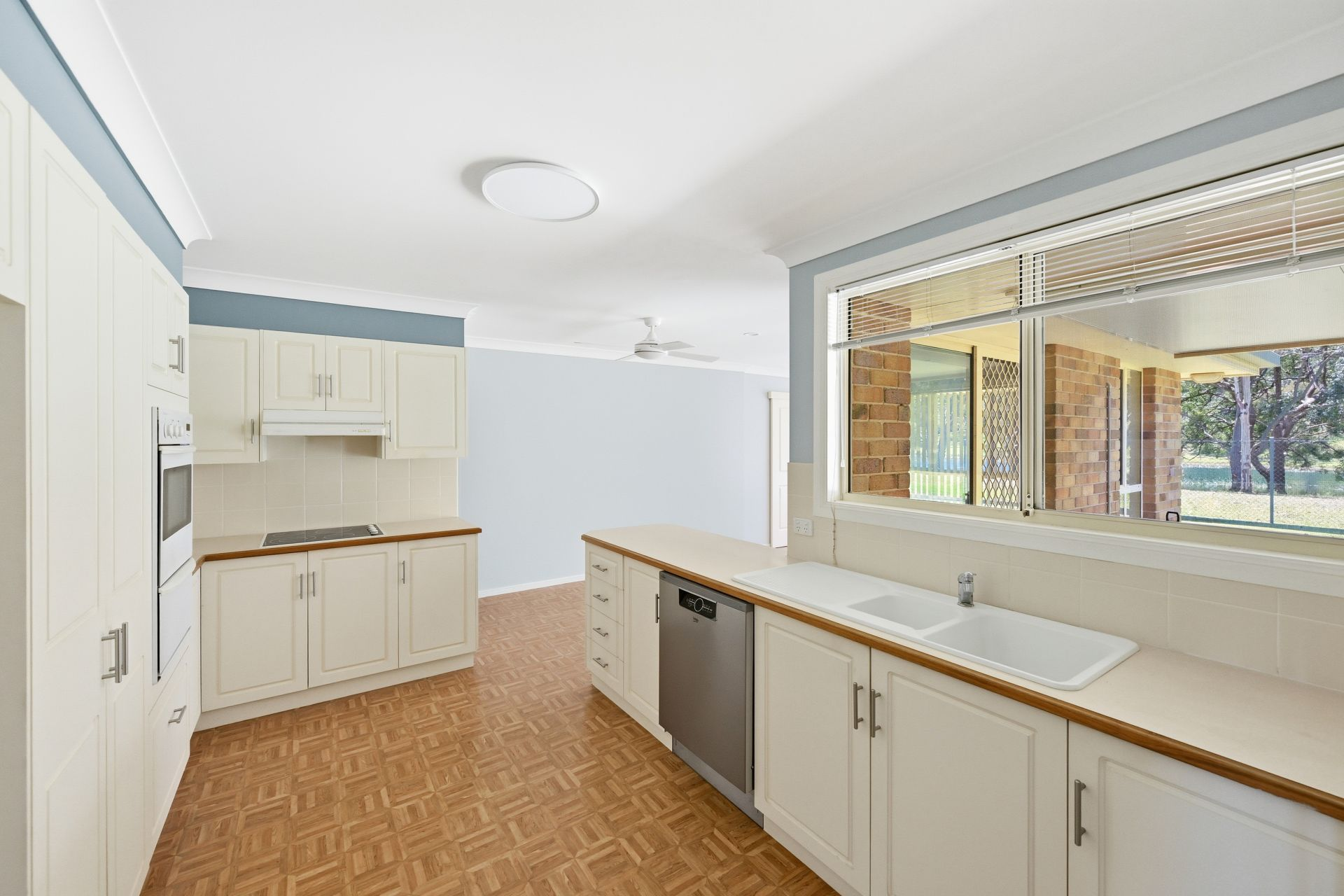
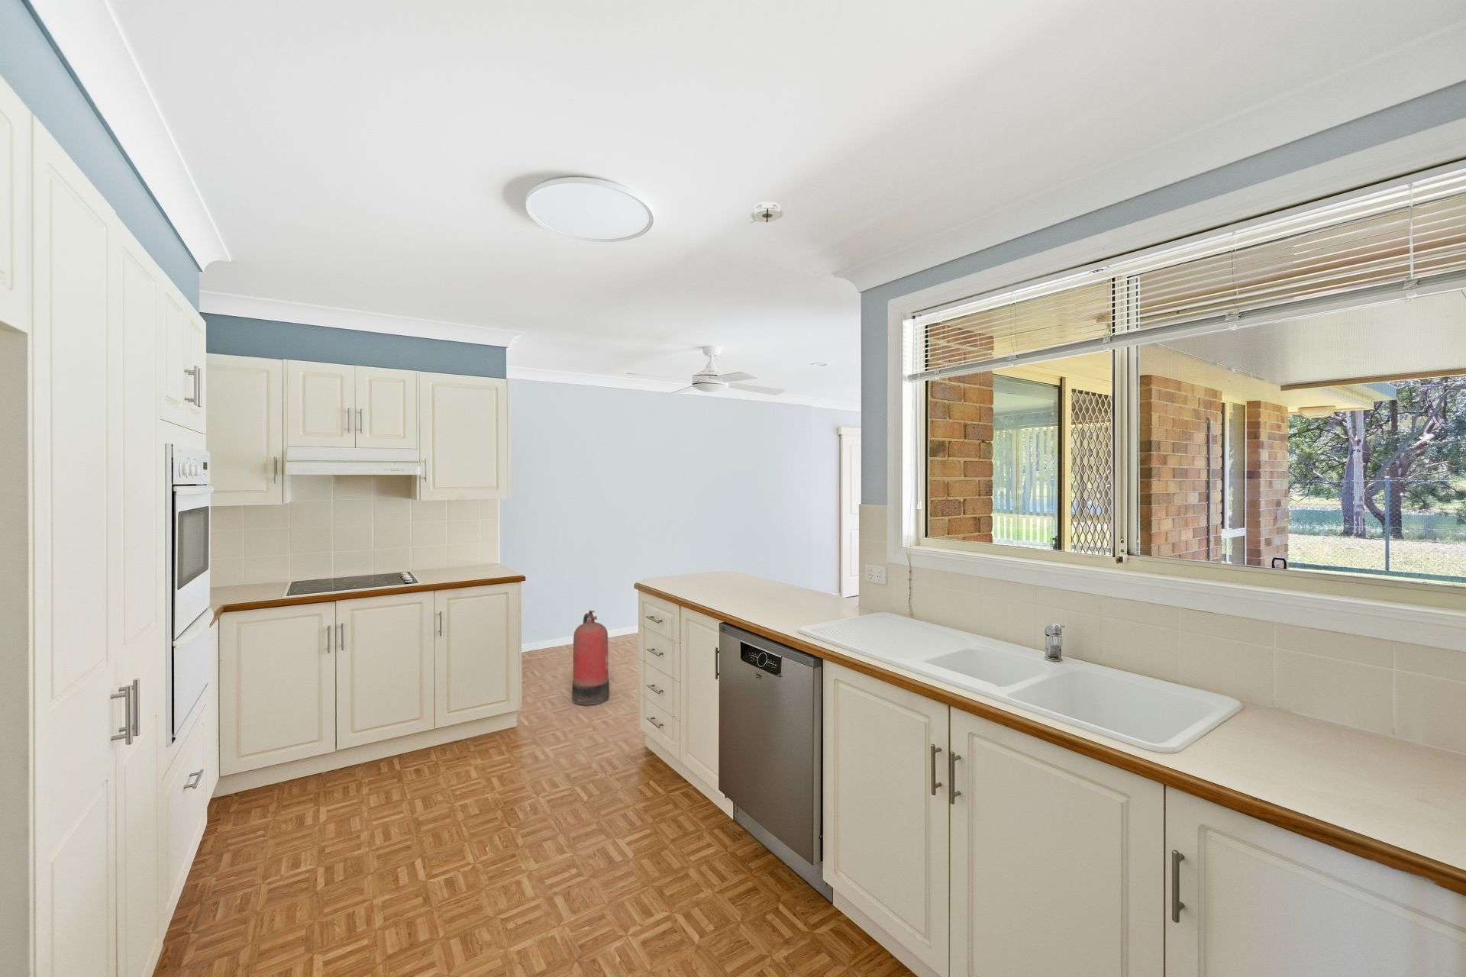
+ fire extinguisher [572,610,610,705]
+ smoke detector [749,201,784,225]
